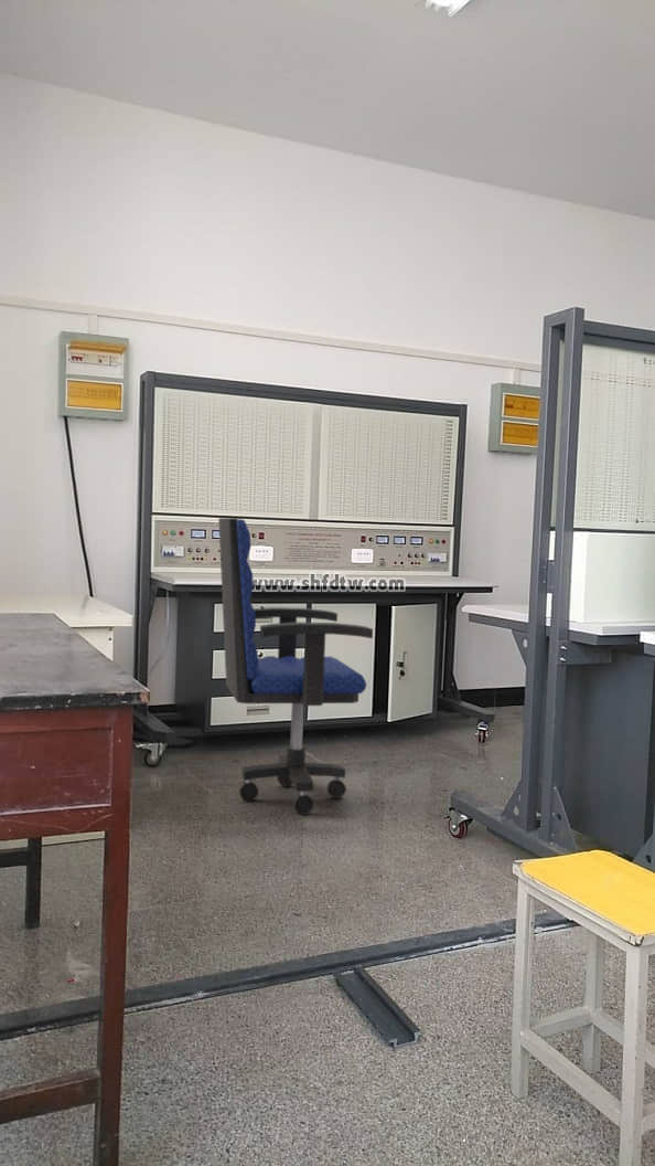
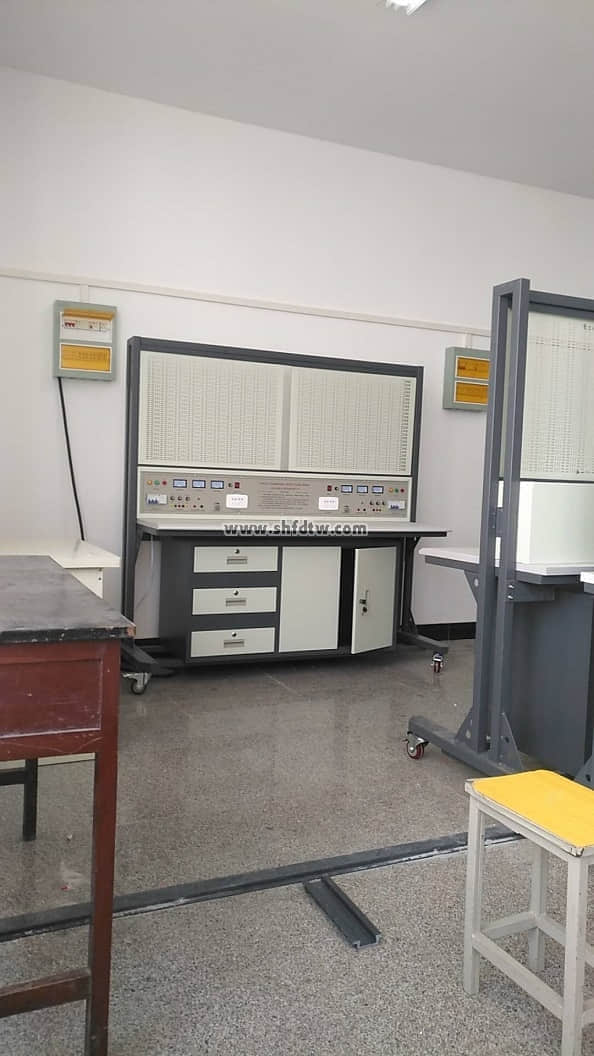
- office chair [217,517,374,816]
